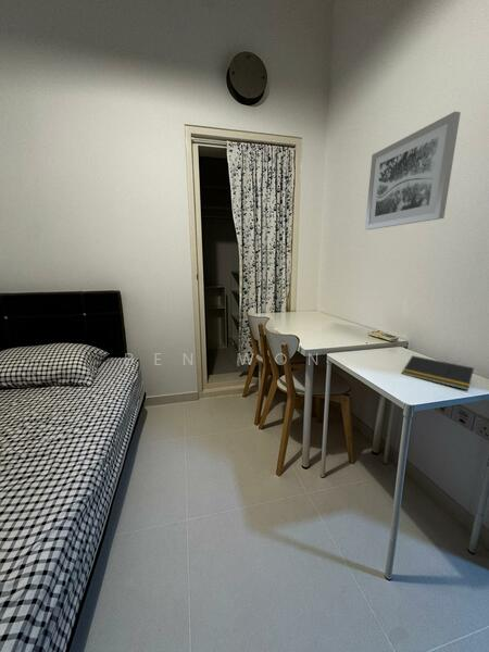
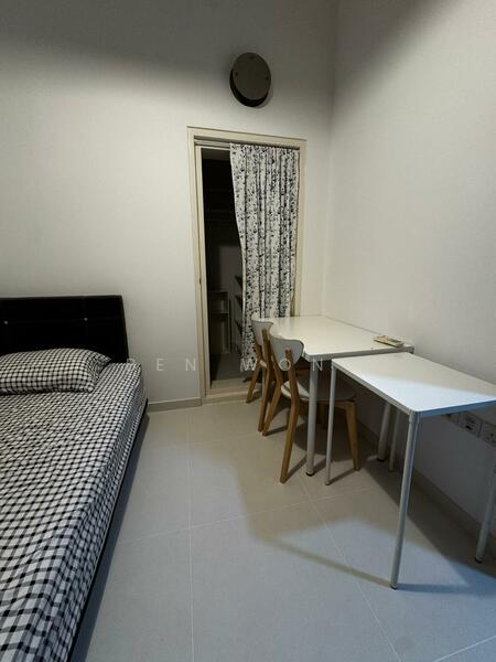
- wall art [364,111,462,230]
- notepad [401,354,475,391]
